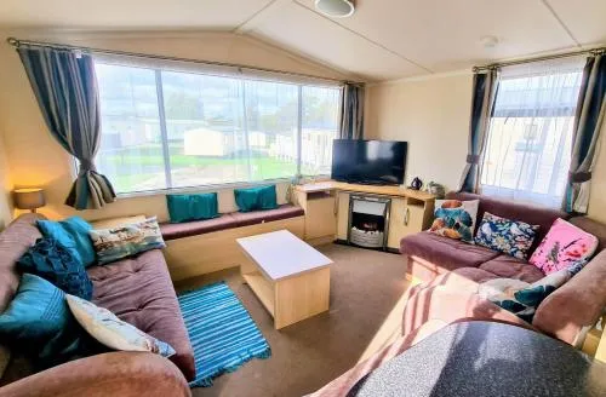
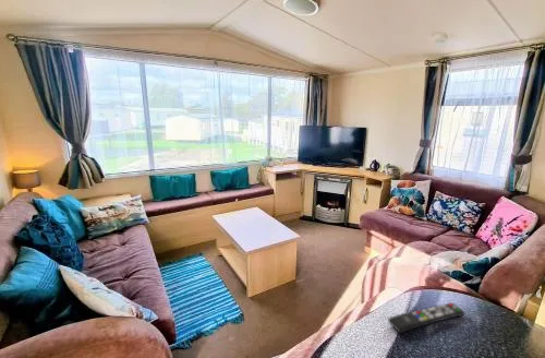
+ remote control [387,301,467,334]
